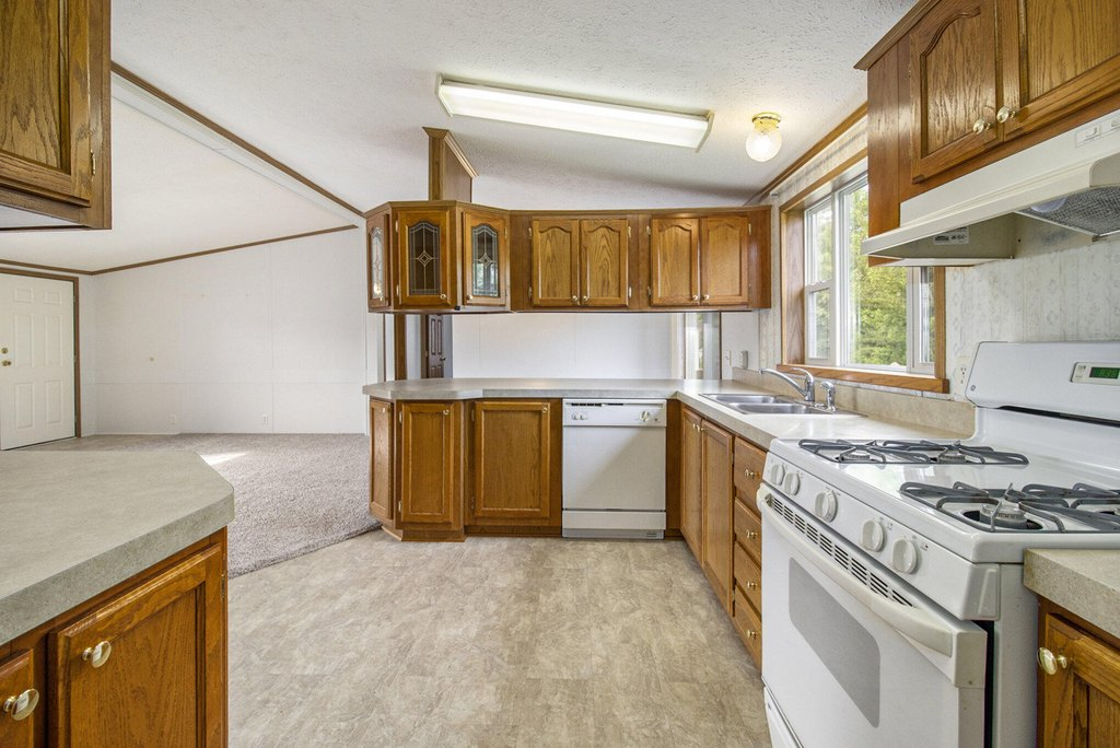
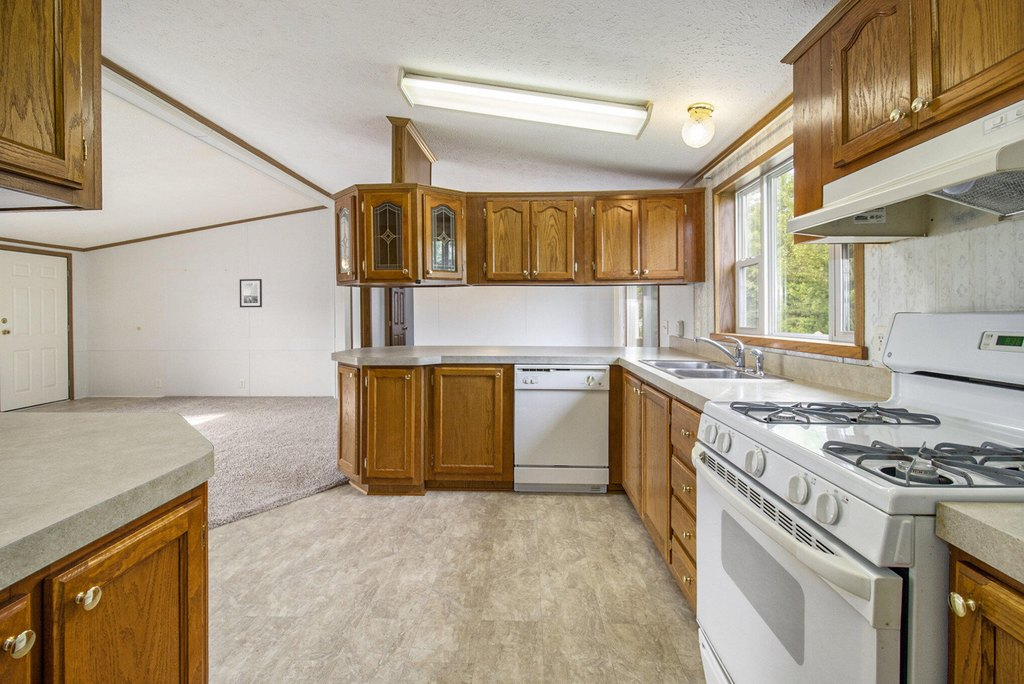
+ wall art [239,278,263,308]
